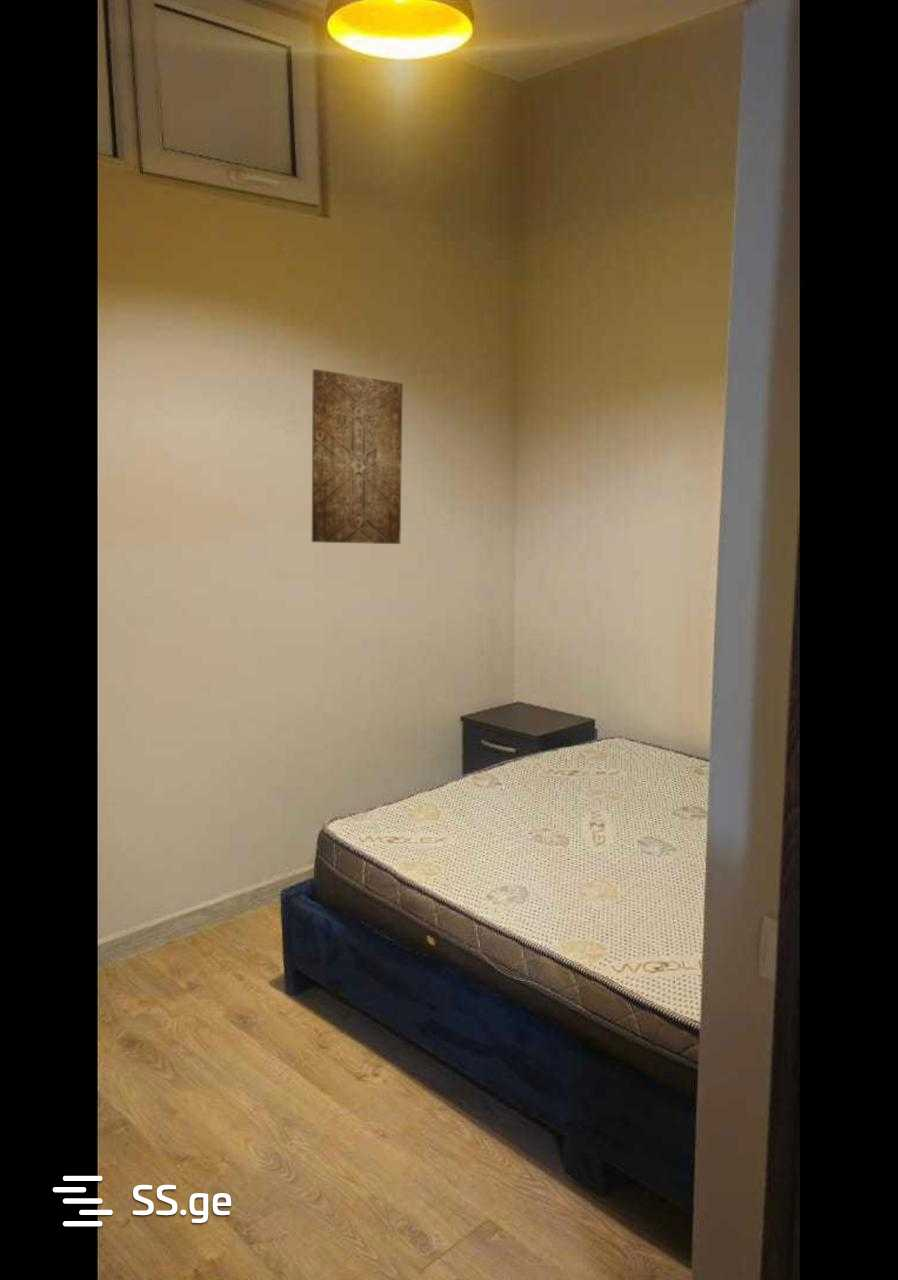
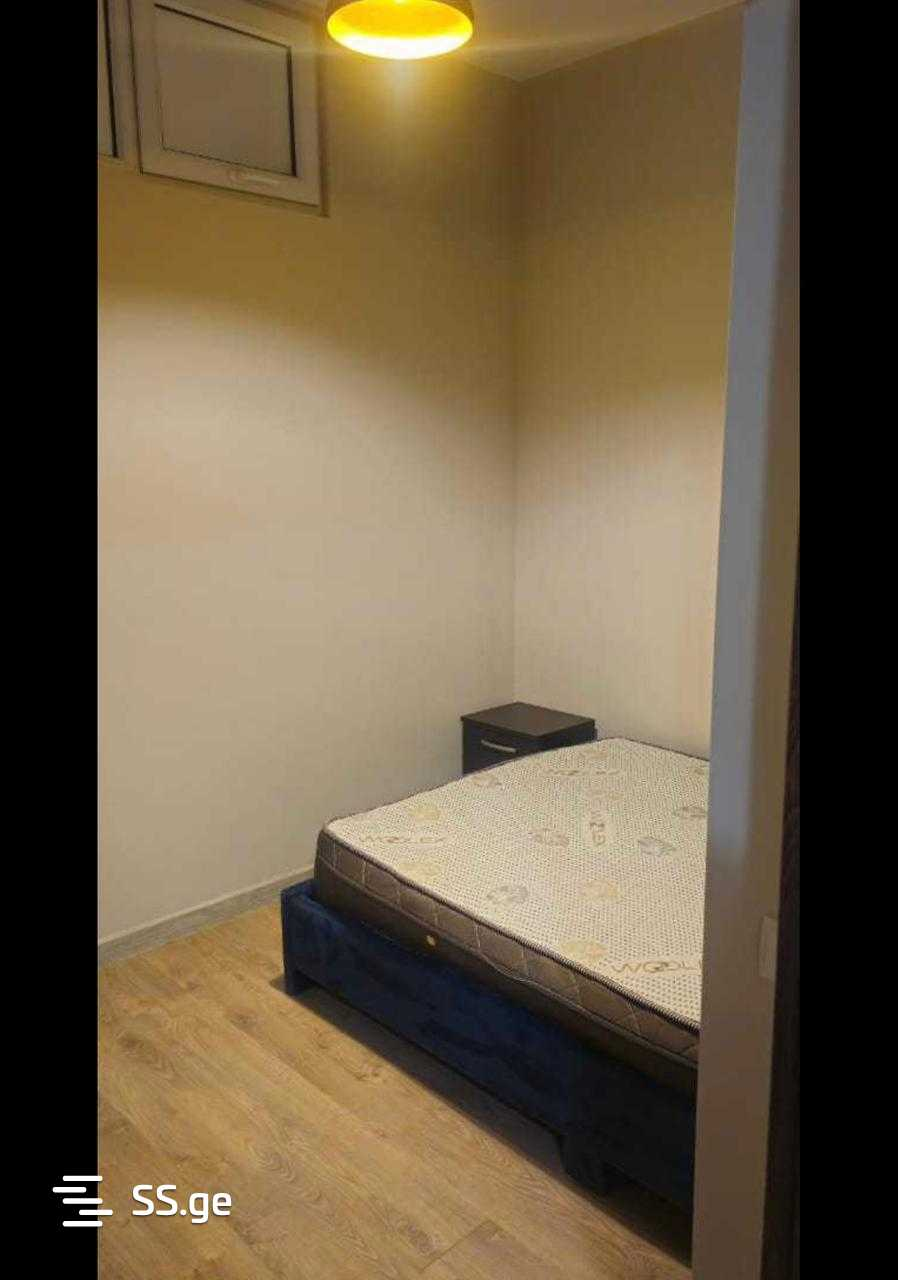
- wall art [311,368,404,545]
